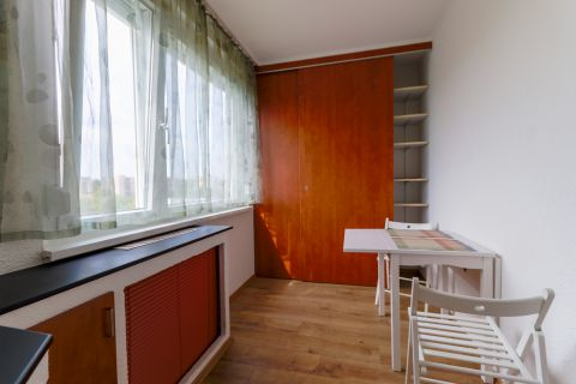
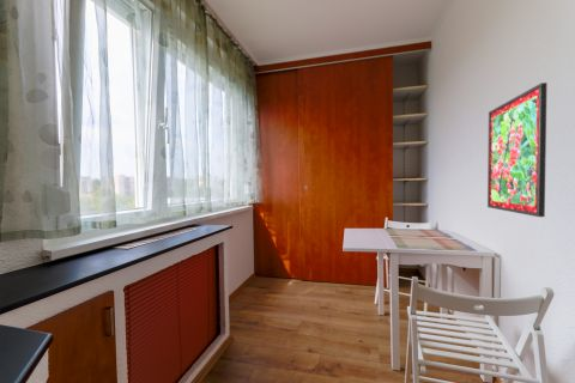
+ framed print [486,81,549,218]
